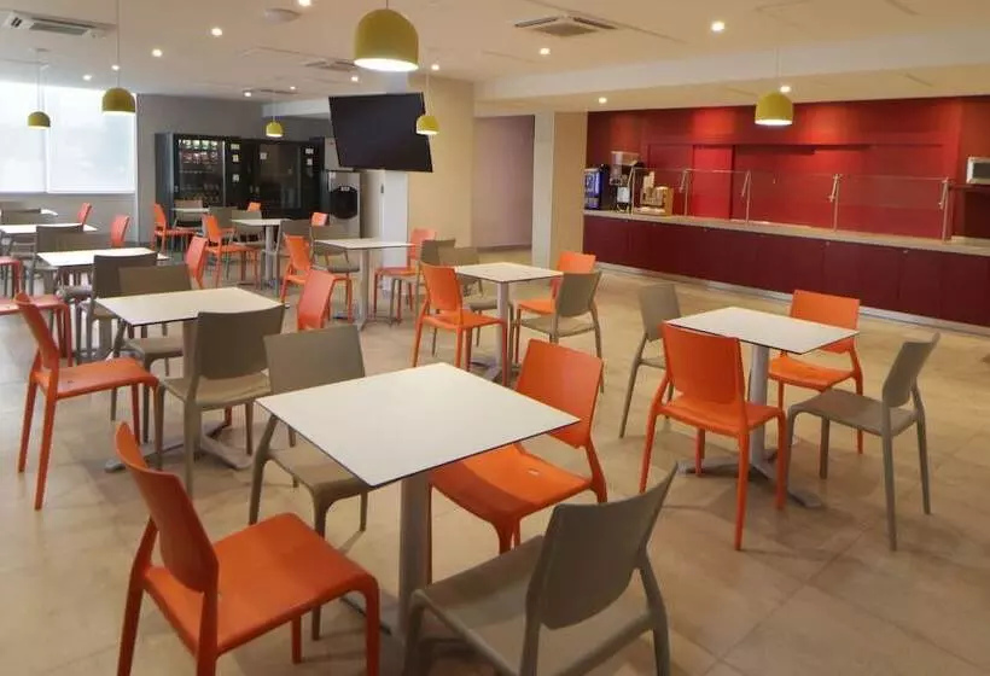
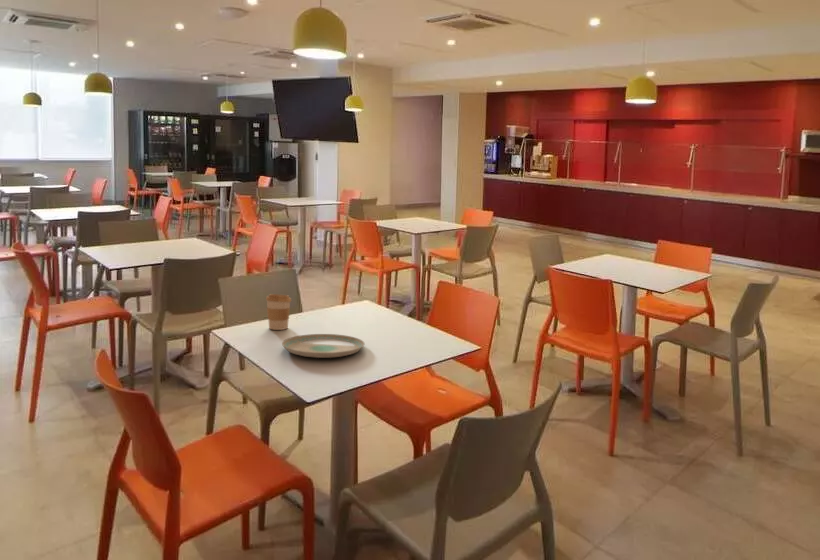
+ plate [281,333,365,359]
+ coffee cup [265,293,292,331]
